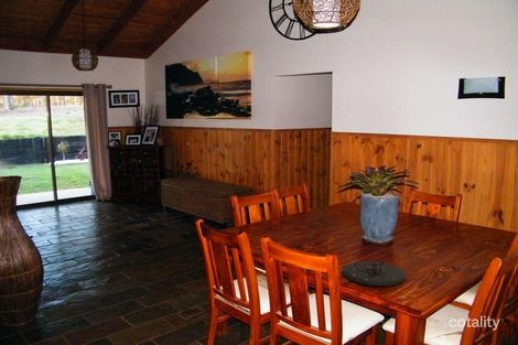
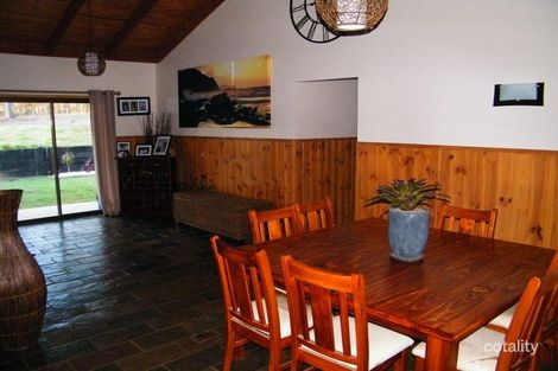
- plate [342,260,408,288]
